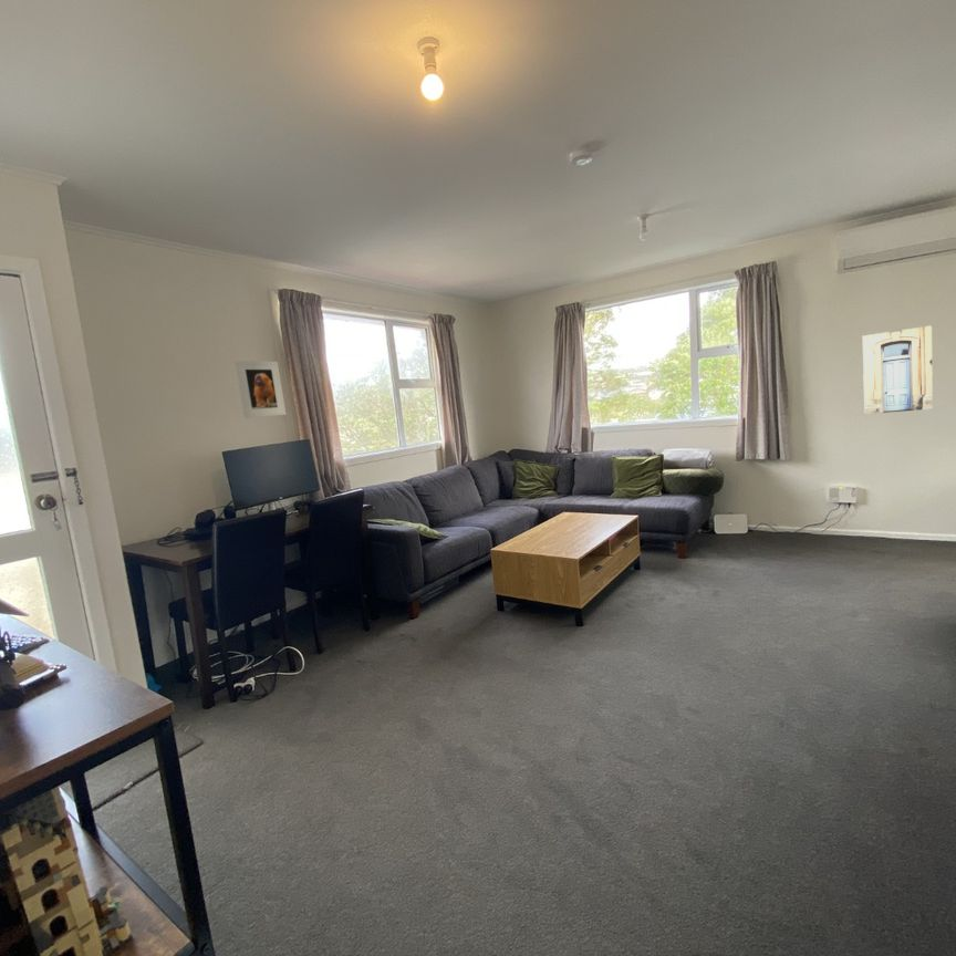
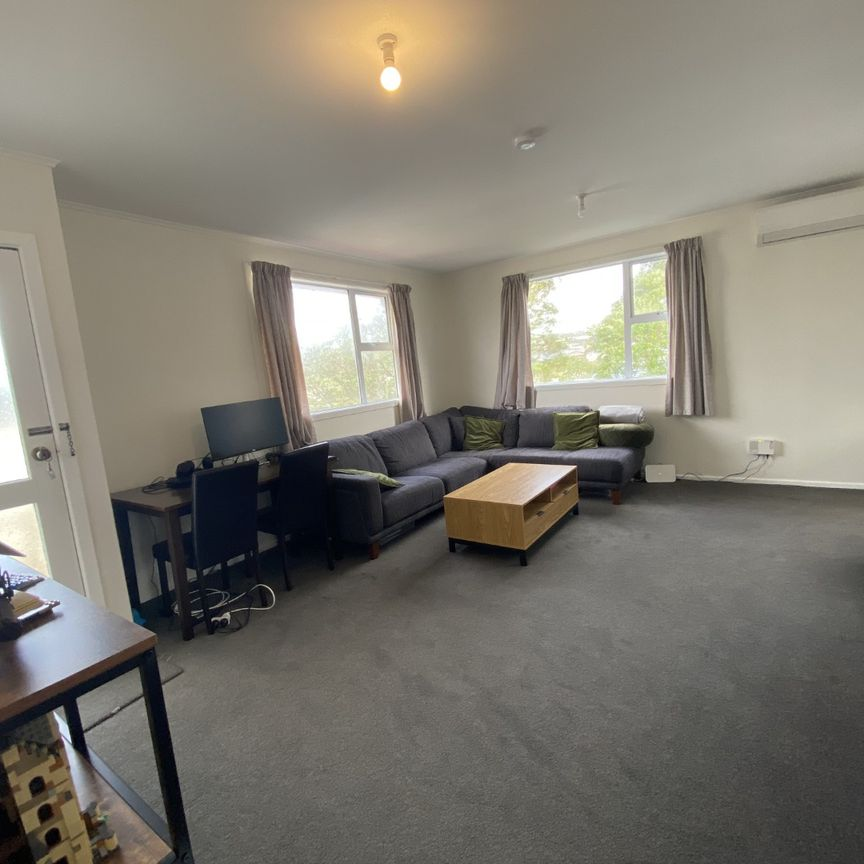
- wall art [862,324,934,415]
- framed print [233,360,287,419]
